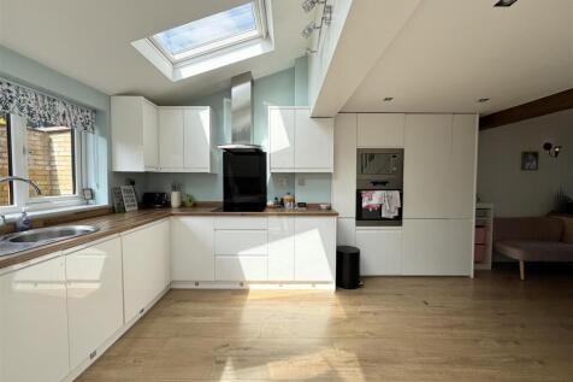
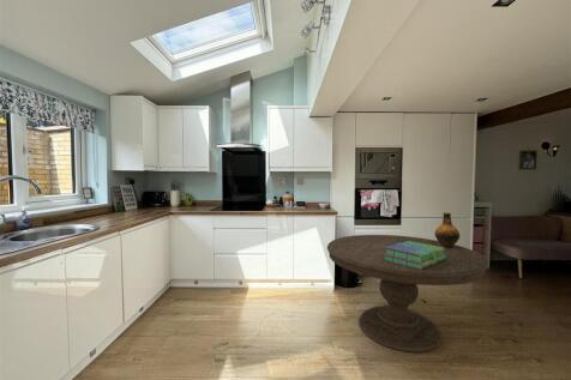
+ ceramic jug [434,211,461,248]
+ stack of books [384,241,446,270]
+ dining table [326,234,489,354]
